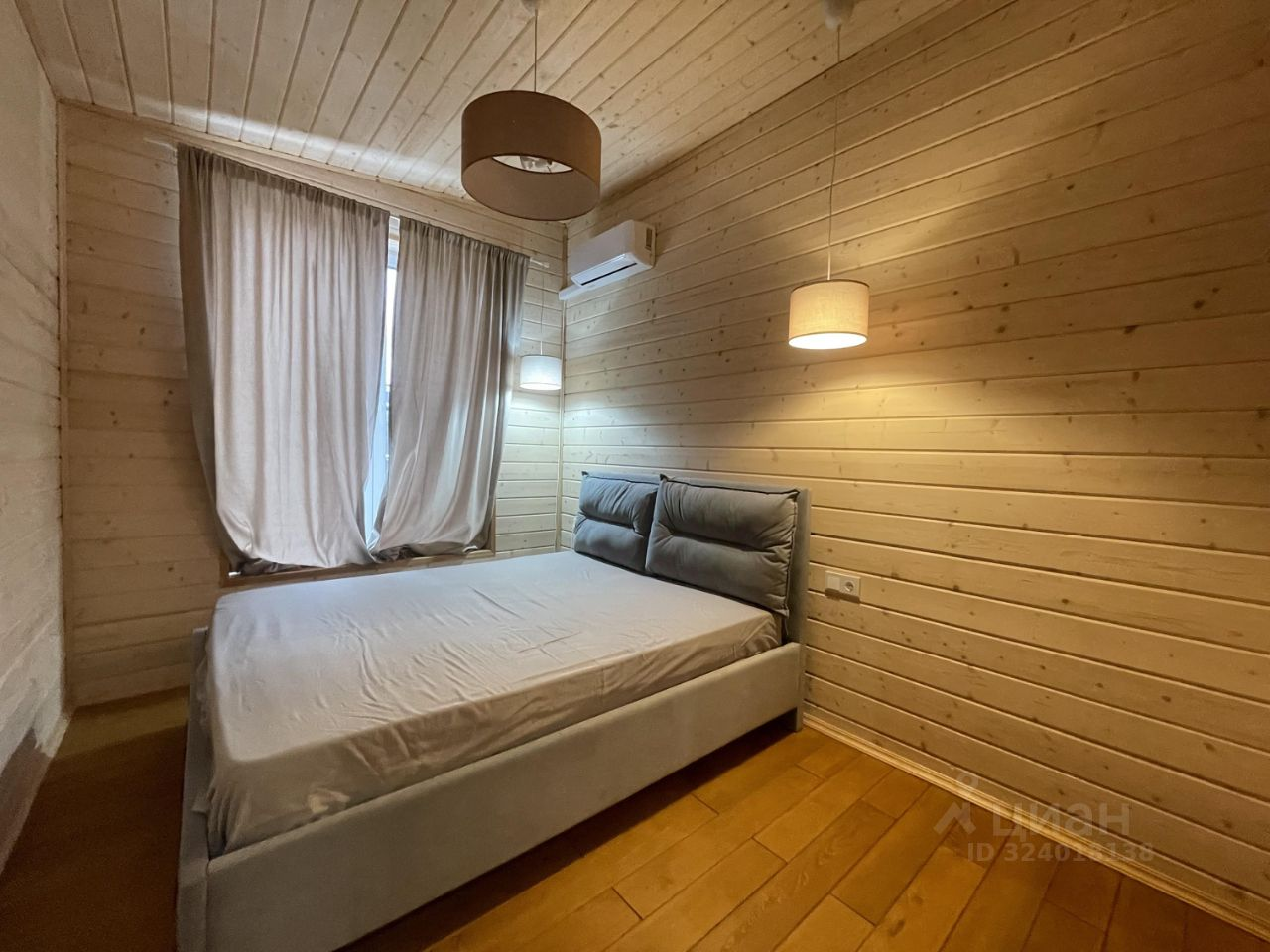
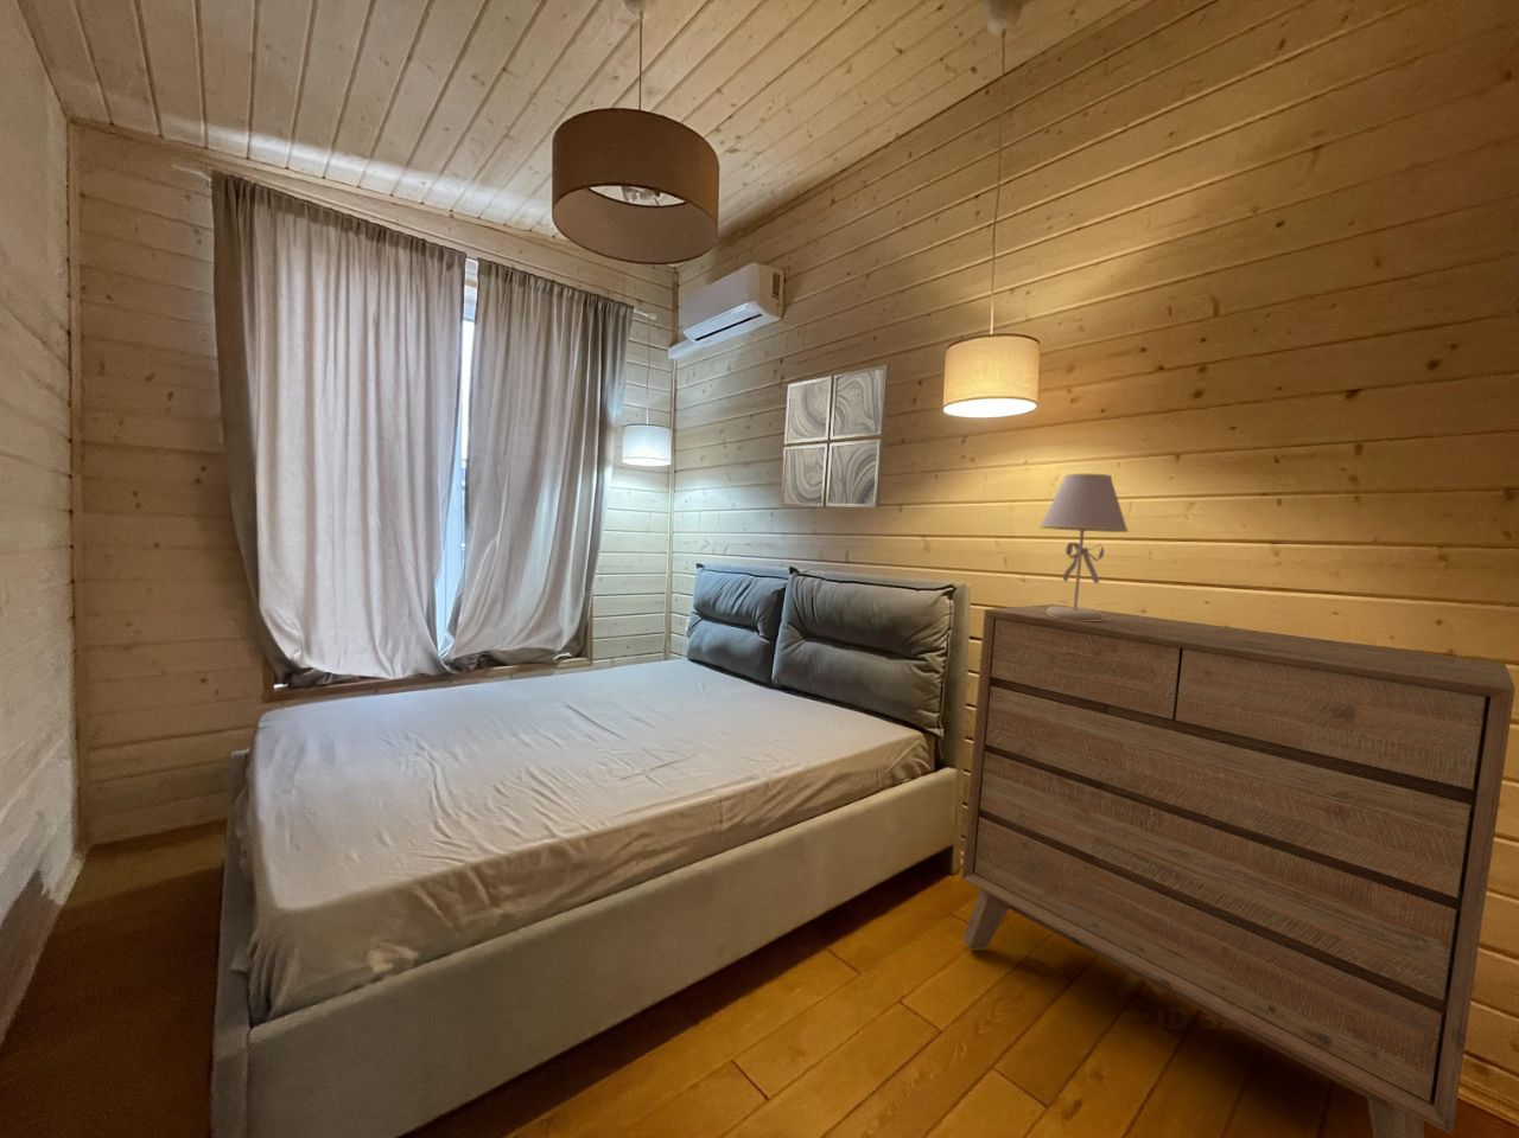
+ table lamp [1038,473,1130,622]
+ wall art [780,363,891,509]
+ dresser [960,604,1517,1138]
